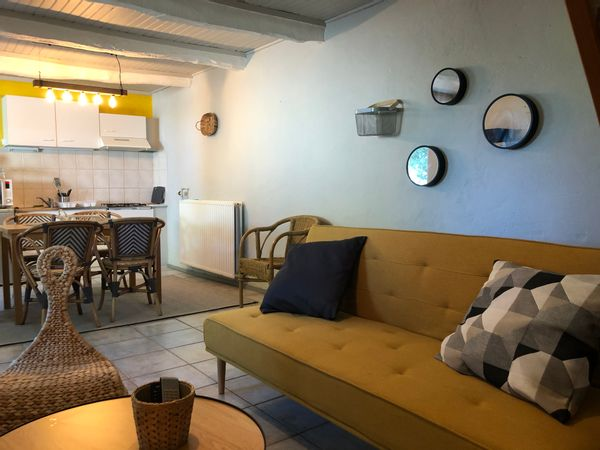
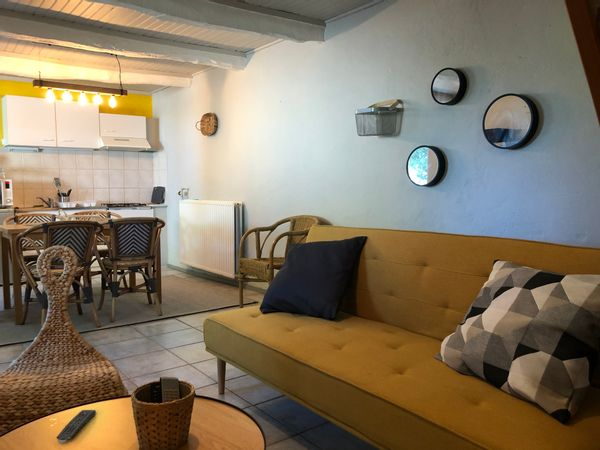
+ remote control [56,409,97,444]
